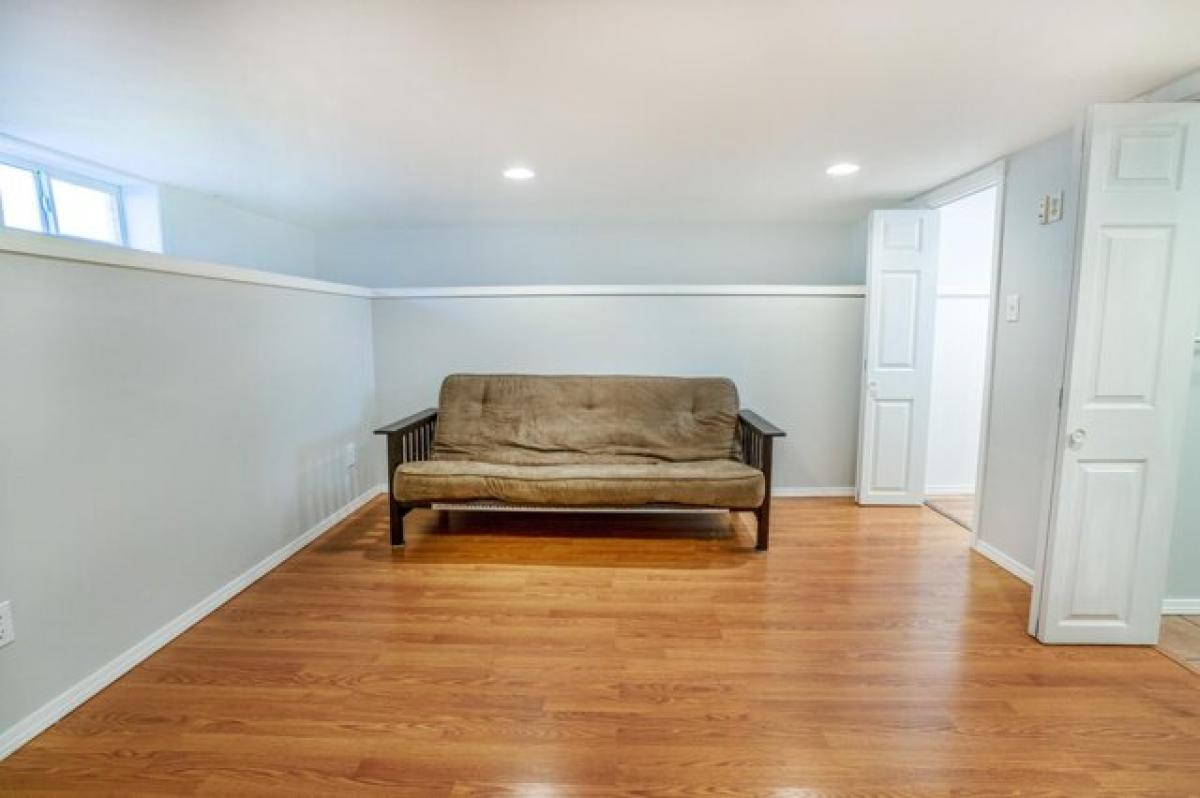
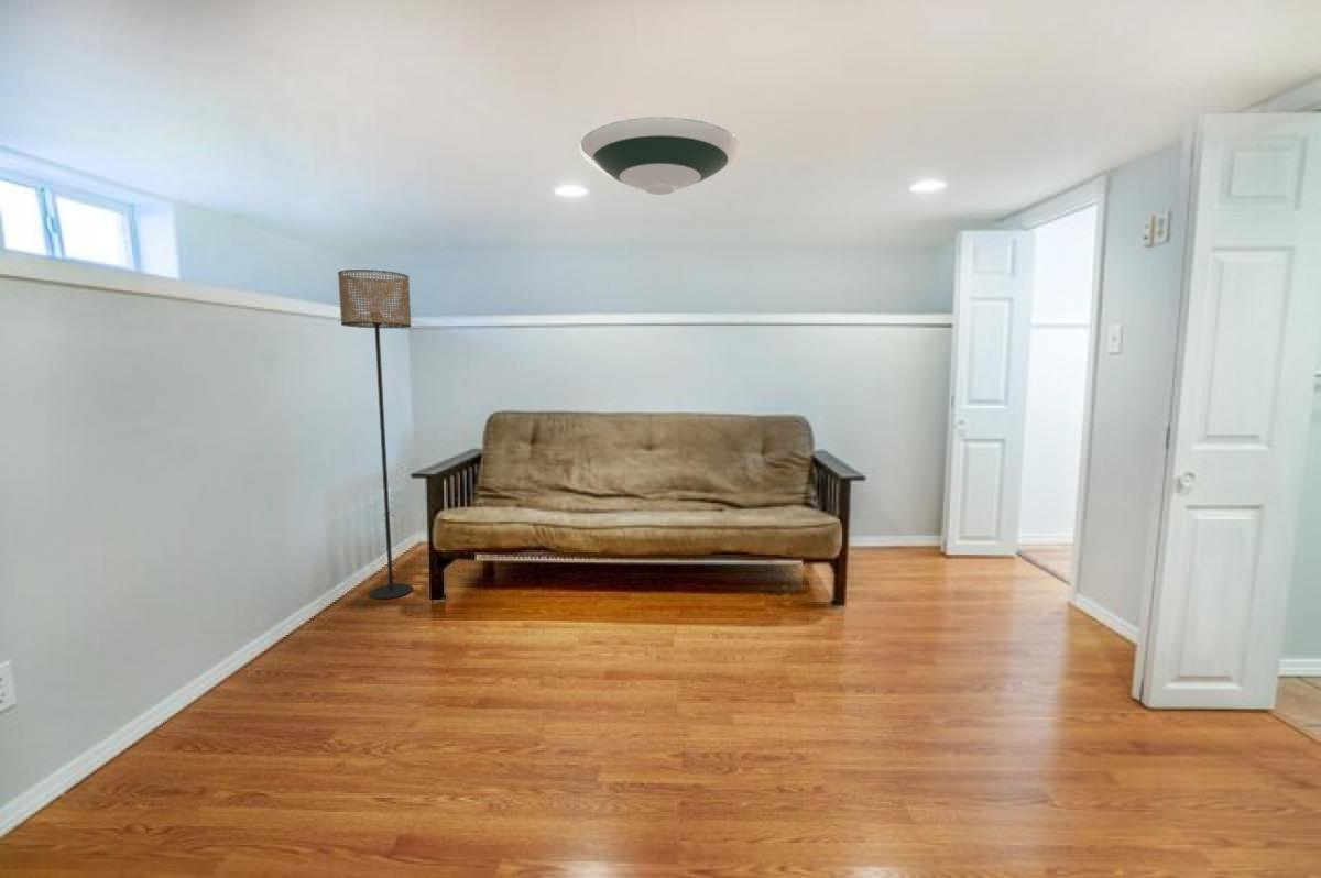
+ floor lamp [337,268,414,600]
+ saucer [579,116,741,196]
